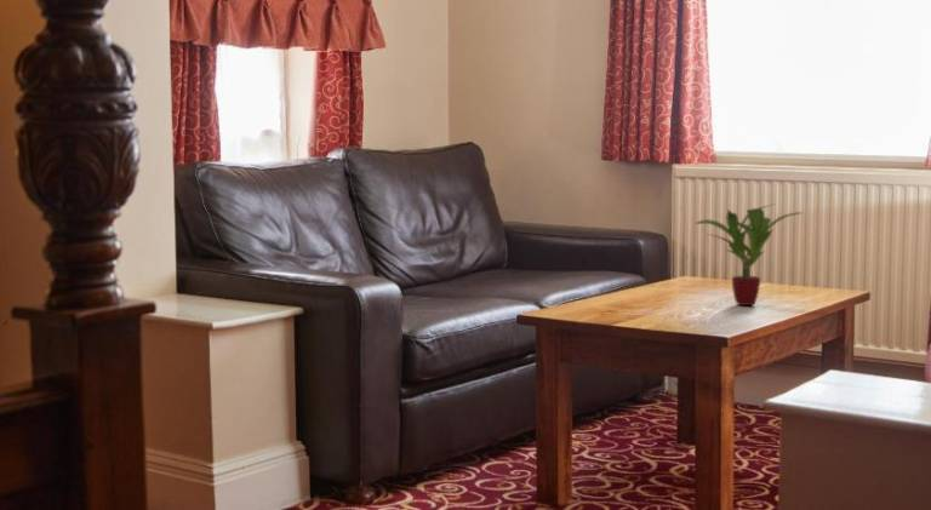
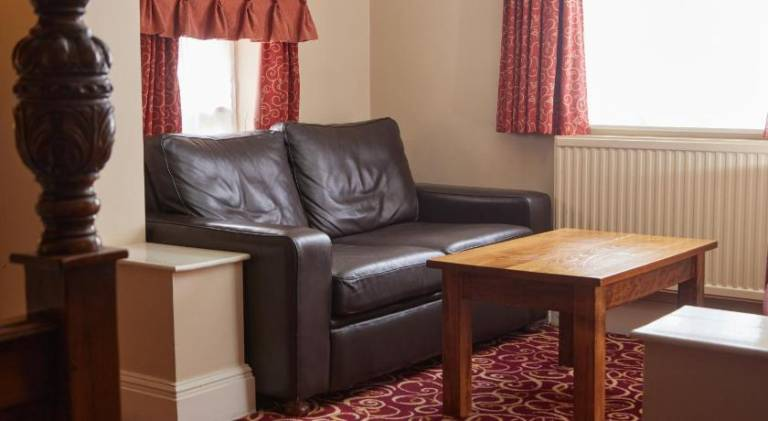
- potted plant [693,202,801,306]
